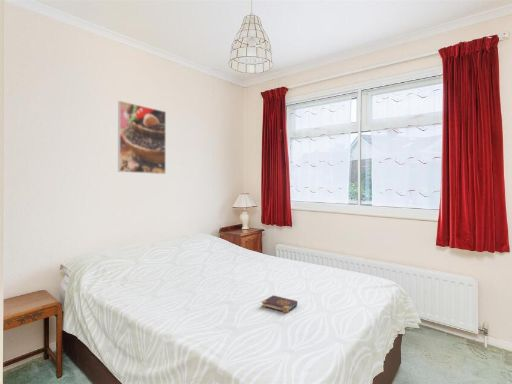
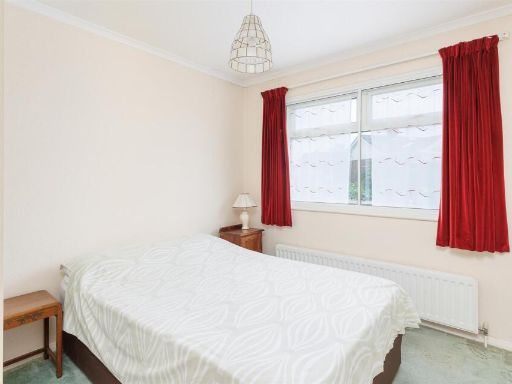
- book [261,294,298,314]
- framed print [117,100,167,175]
